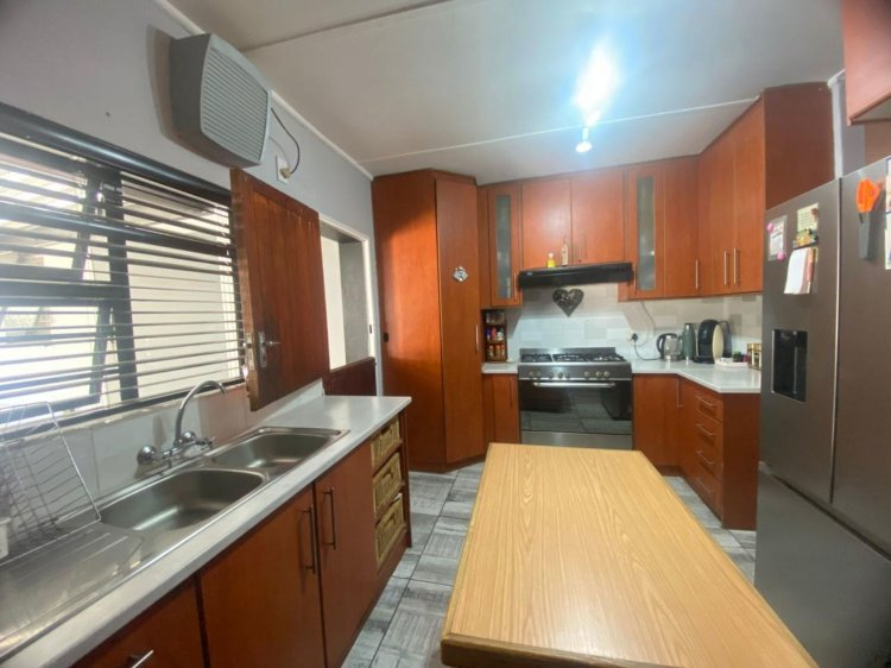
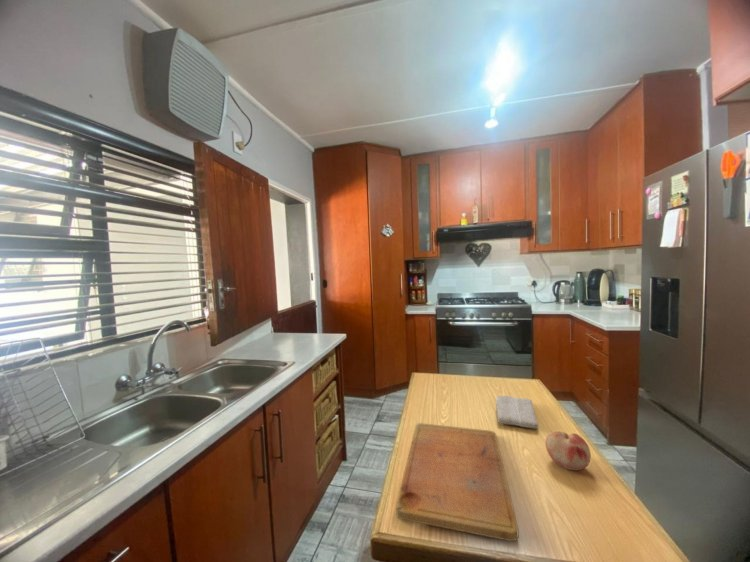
+ washcloth [495,394,539,430]
+ cutting board [395,422,520,542]
+ fruit [544,430,592,472]
